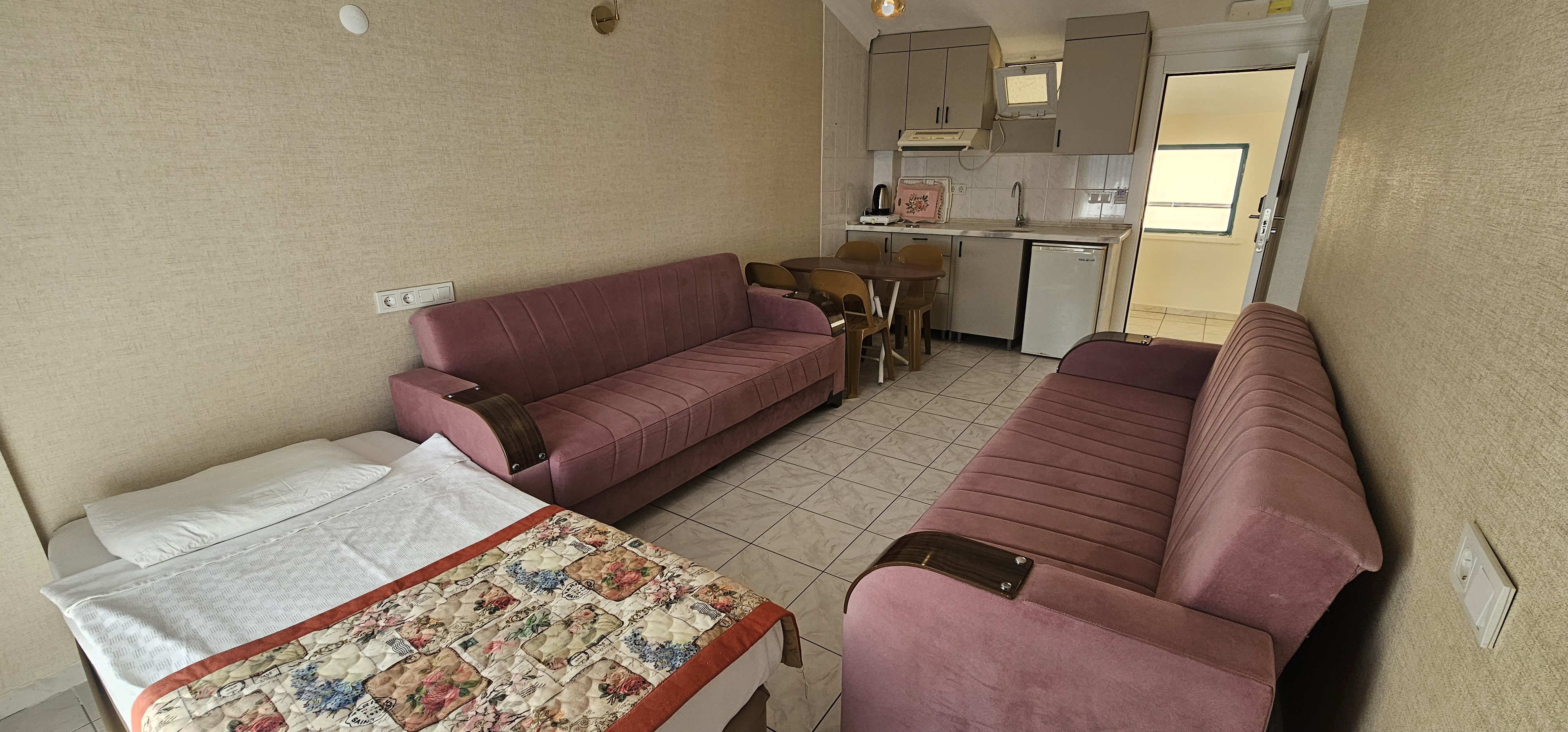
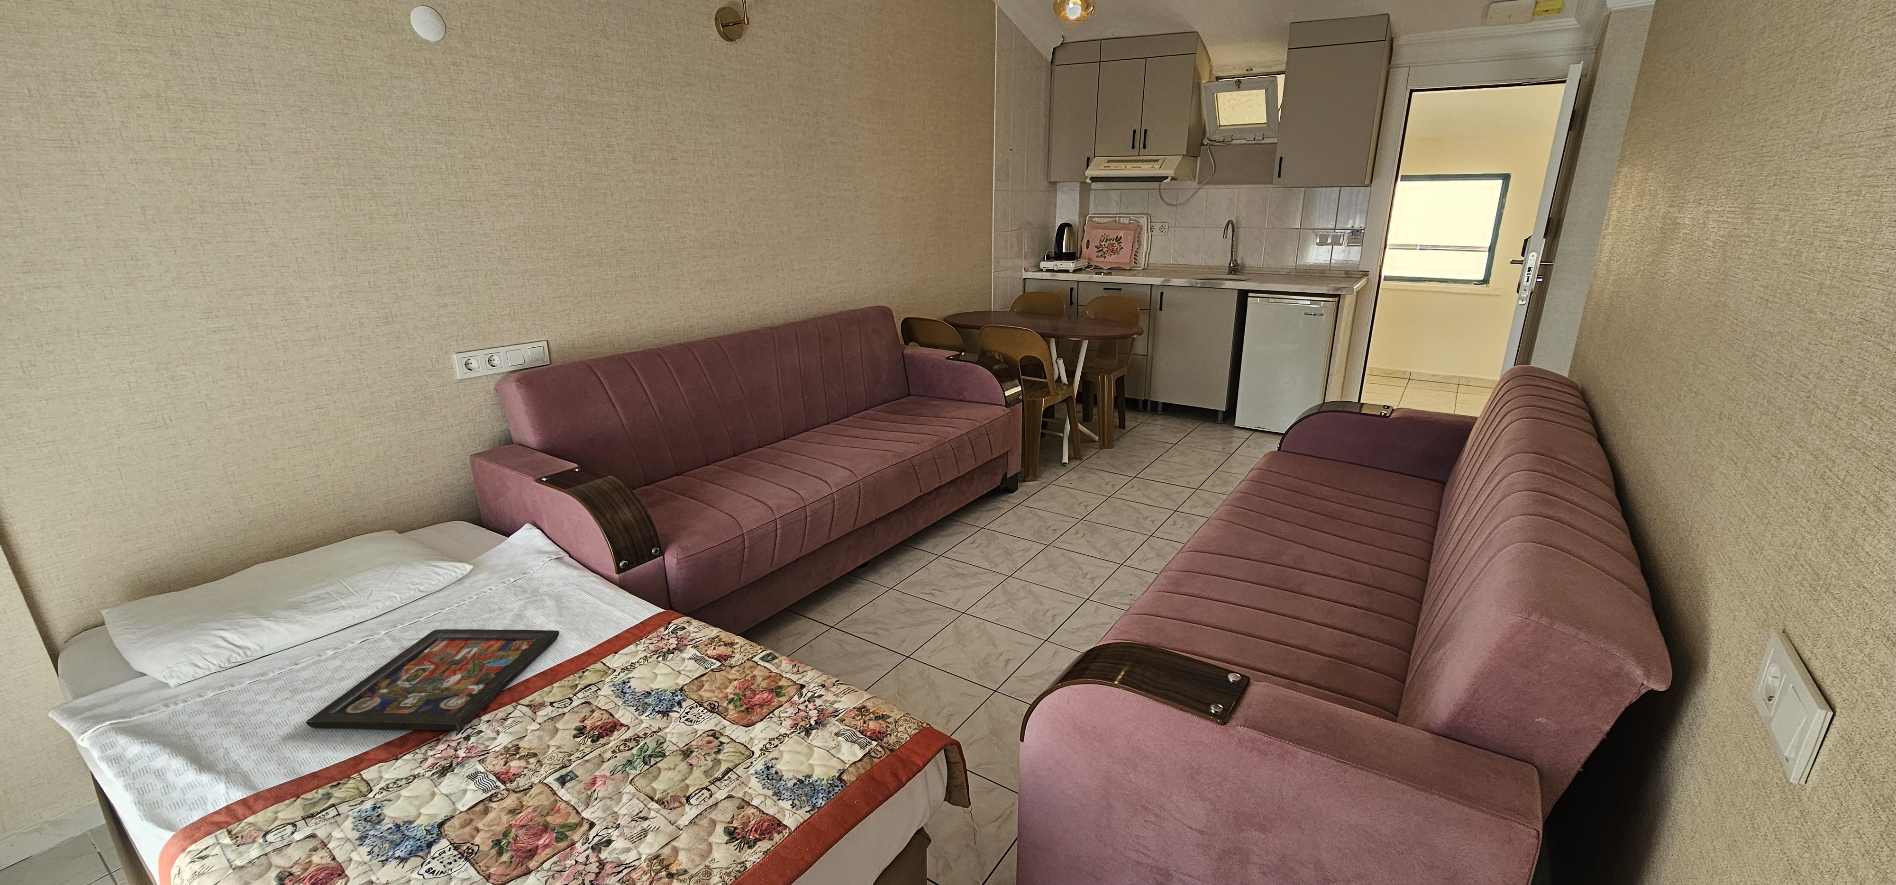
+ decorative tray [305,629,560,730]
